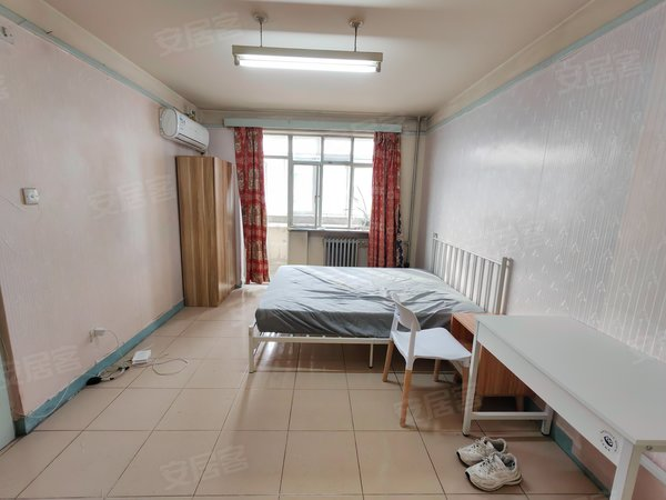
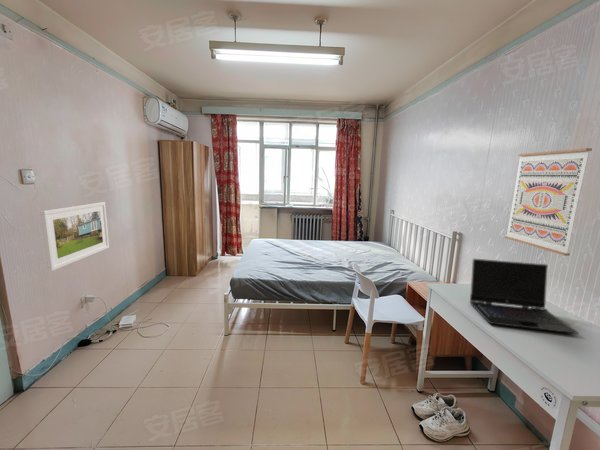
+ wall art [504,147,593,257]
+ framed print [39,201,110,272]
+ laptop computer [469,258,580,335]
